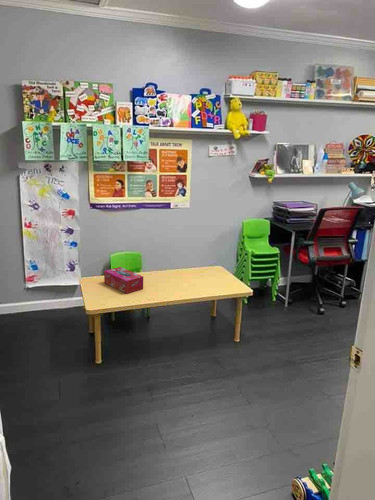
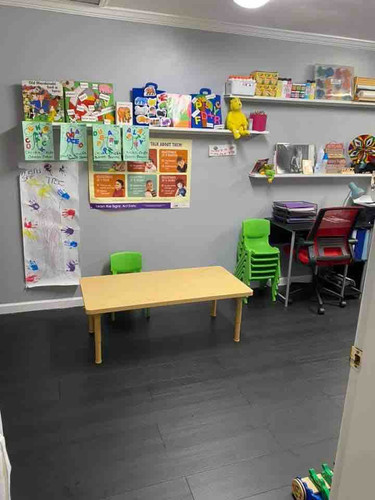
- tissue box [103,266,144,295]
